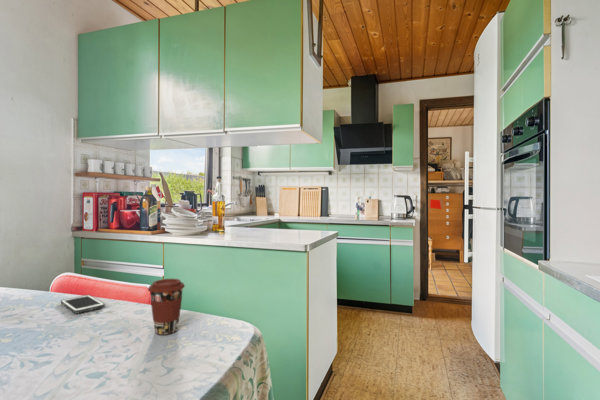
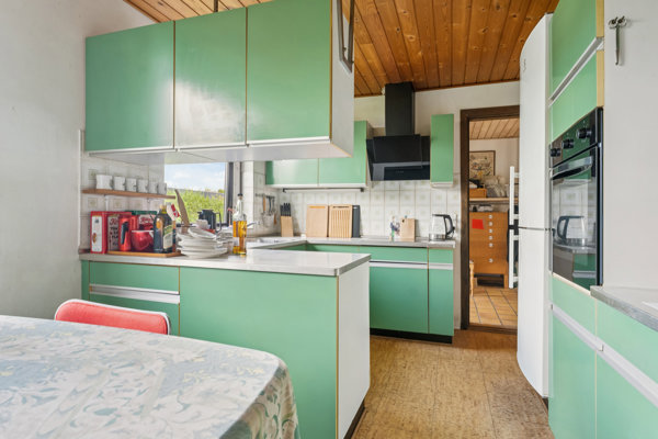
- cell phone [60,294,106,314]
- coffee cup [147,278,186,336]
